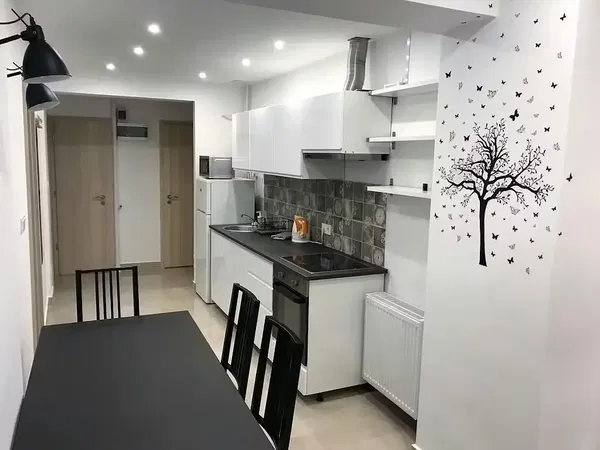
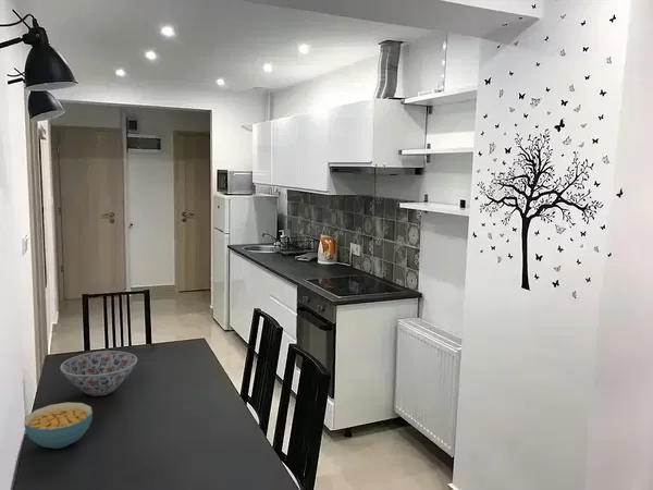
+ bowl [60,350,138,397]
+ cereal bowl [23,402,94,450]
